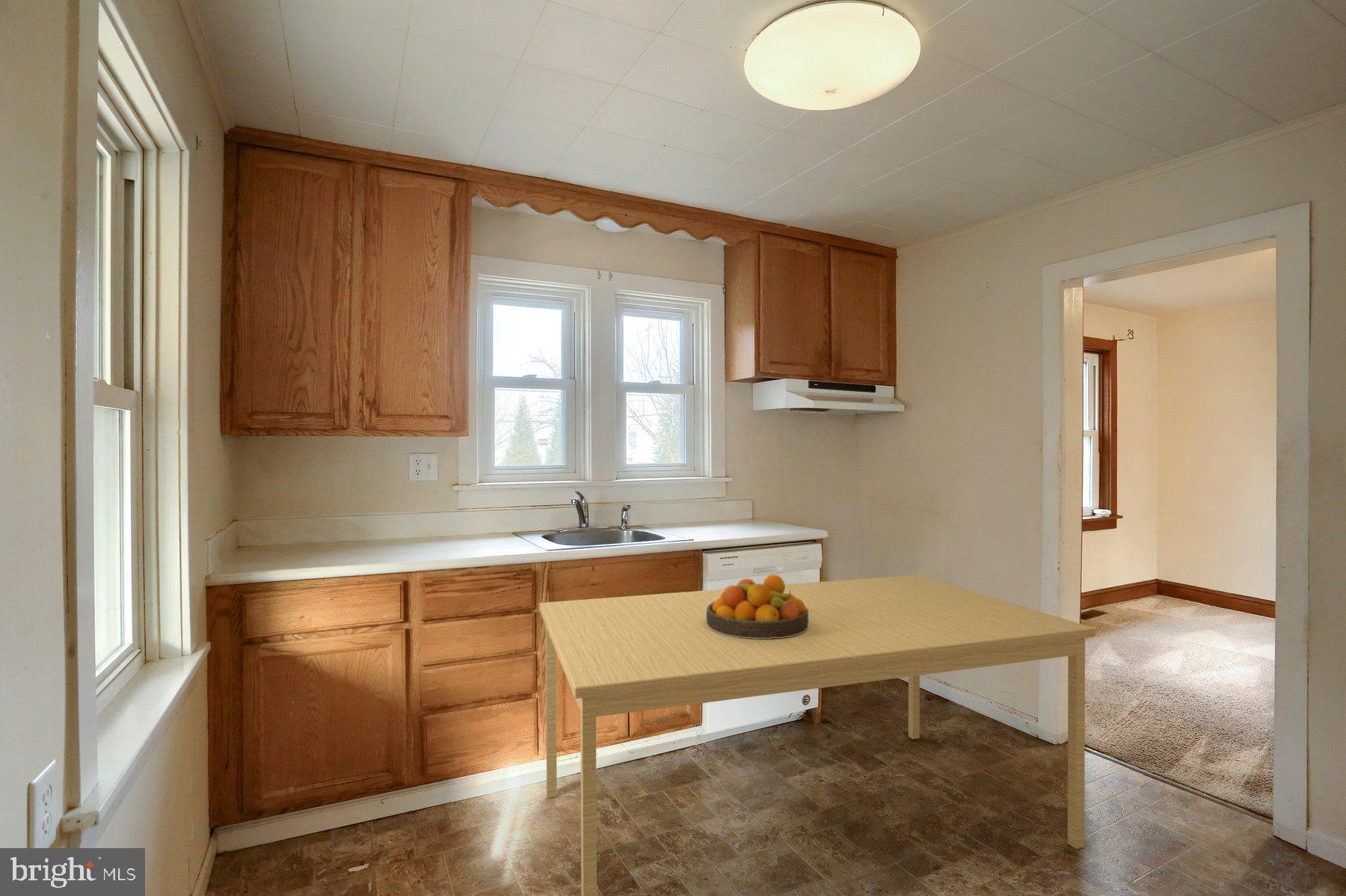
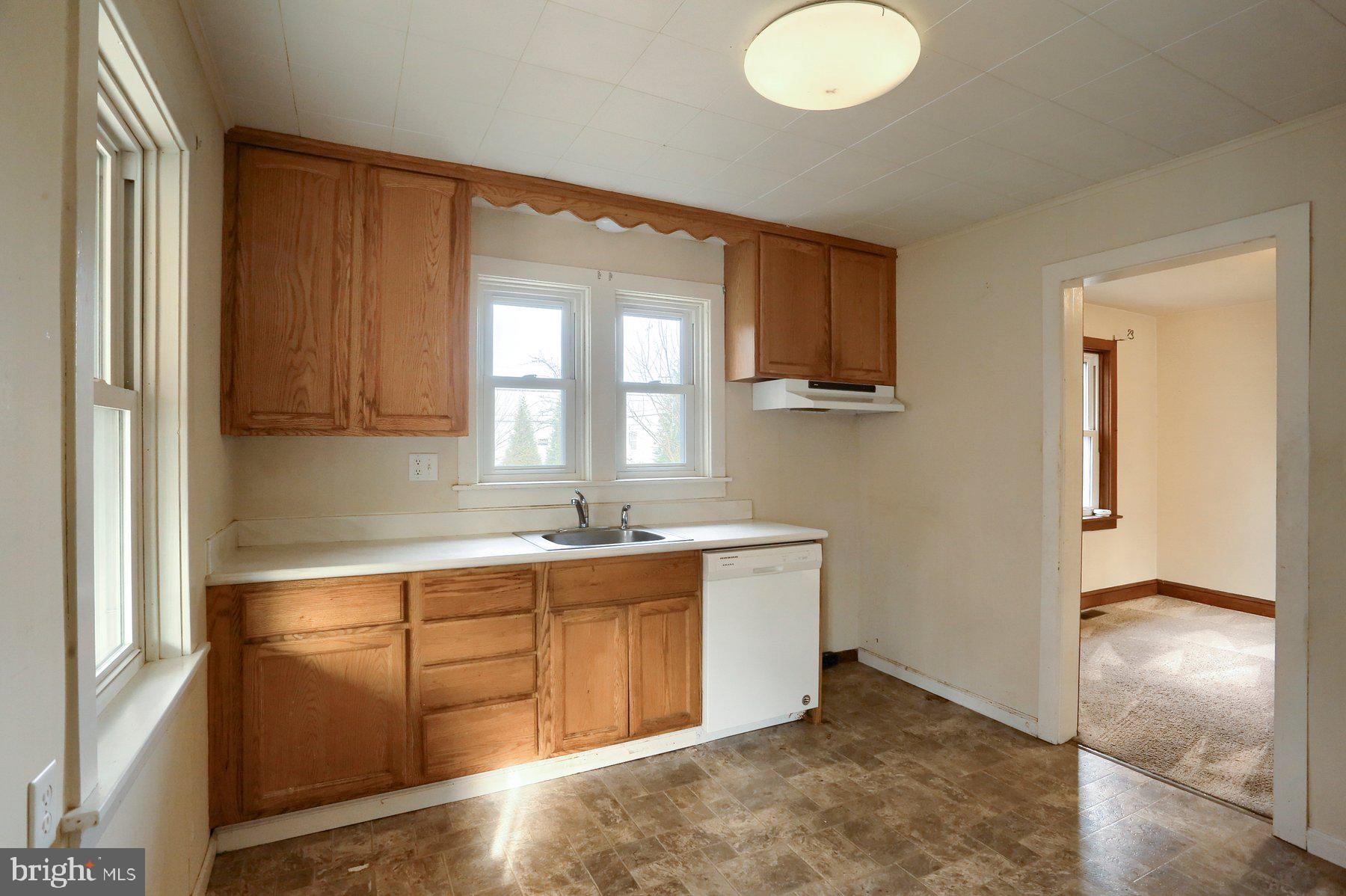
- fruit bowl [706,574,809,639]
- dining table [538,574,1096,896]
